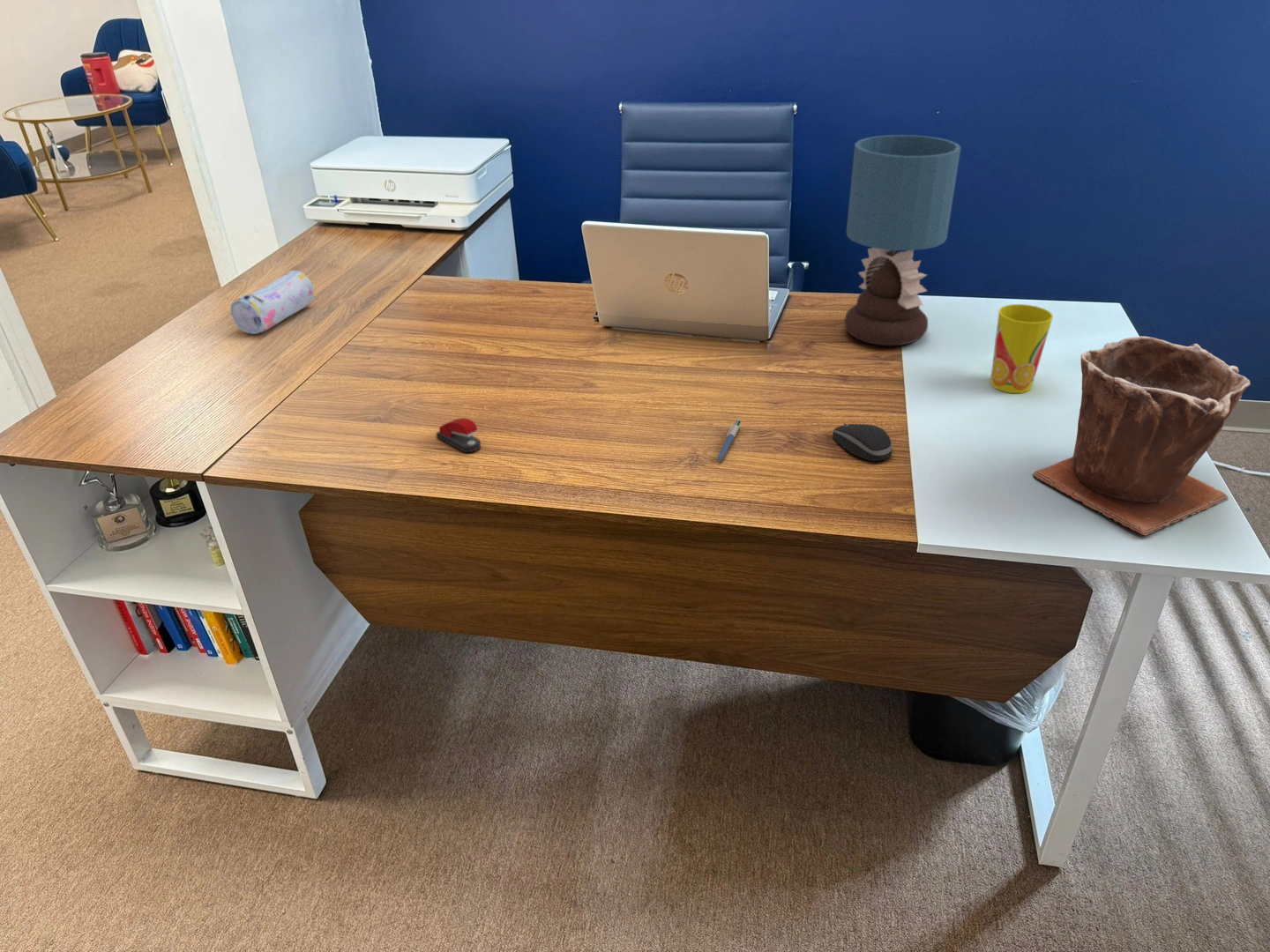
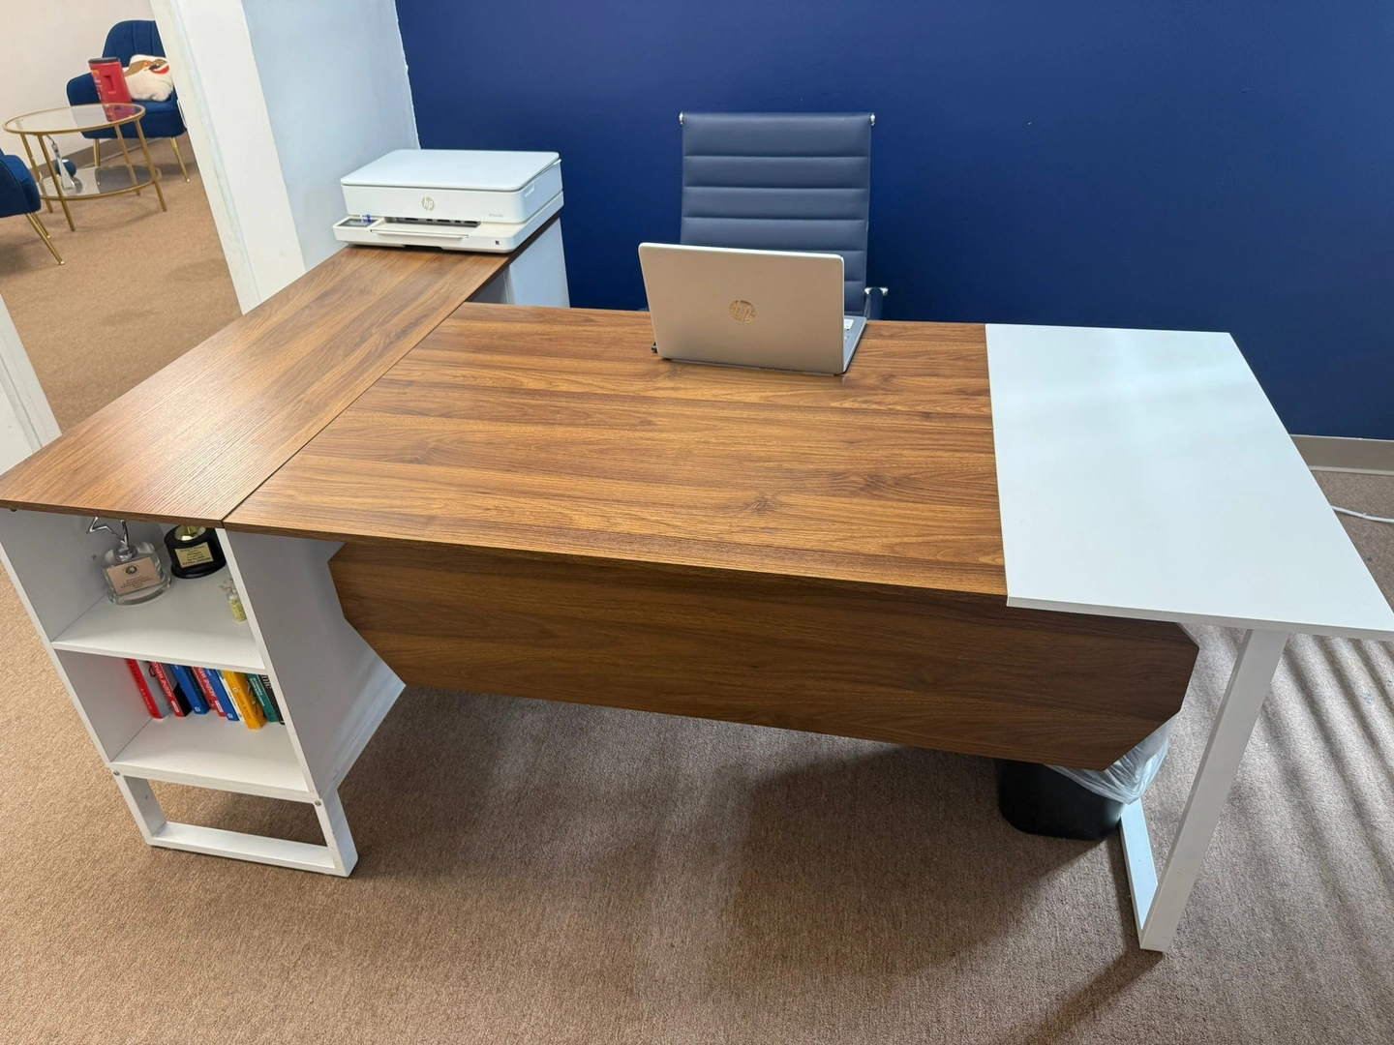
- pencil case [229,270,315,335]
- stapler [435,417,482,453]
- pen [717,419,742,463]
- plant pot [1032,336,1251,536]
- table lamp [844,134,961,346]
- cup [990,303,1054,394]
- computer mouse [832,423,893,462]
